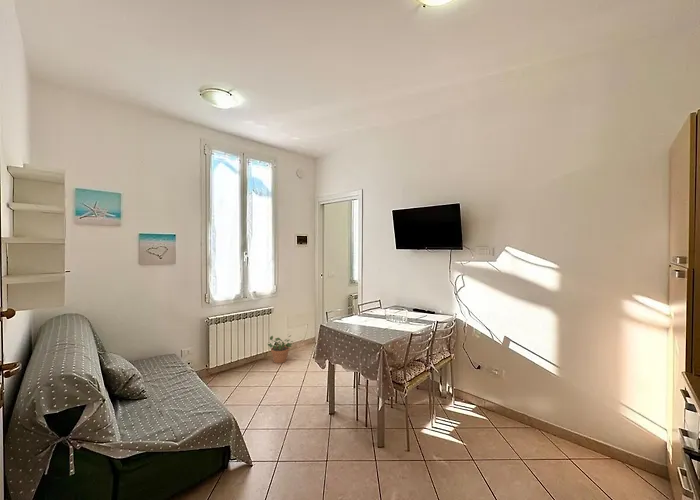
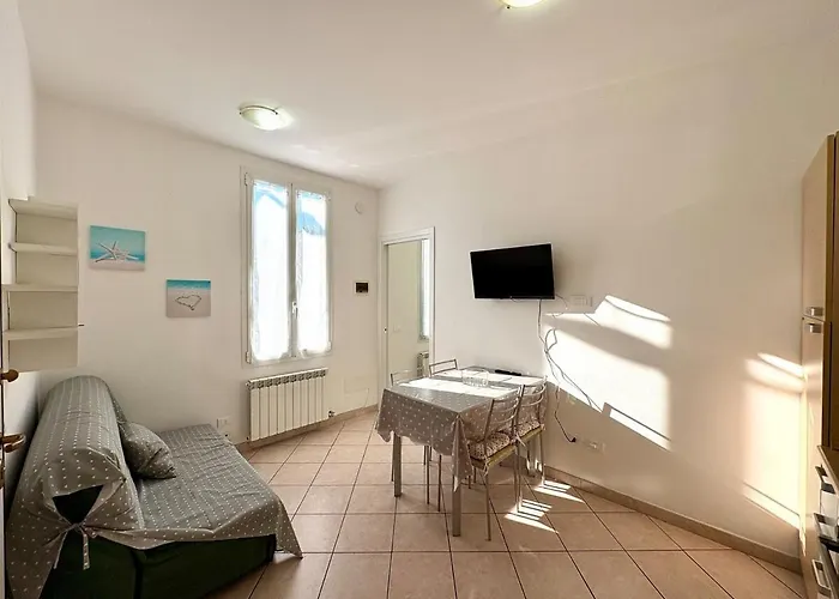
- potted plant [267,334,294,364]
